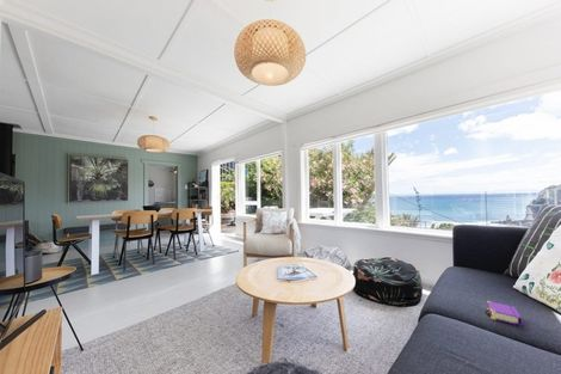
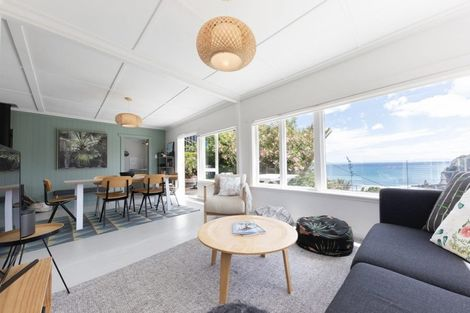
- book [485,300,524,327]
